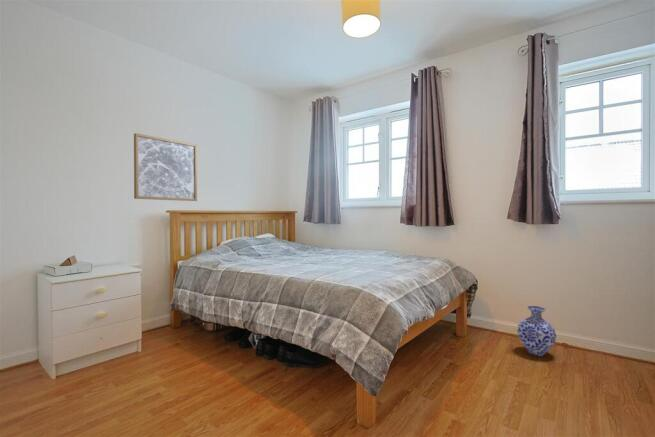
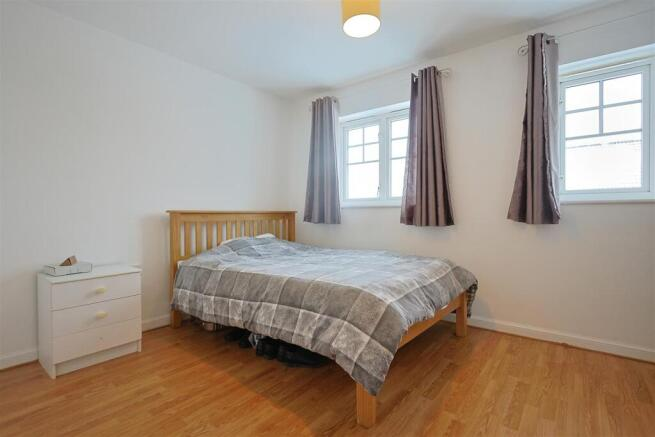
- wall art [133,132,198,202]
- vase [516,305,557,357]
